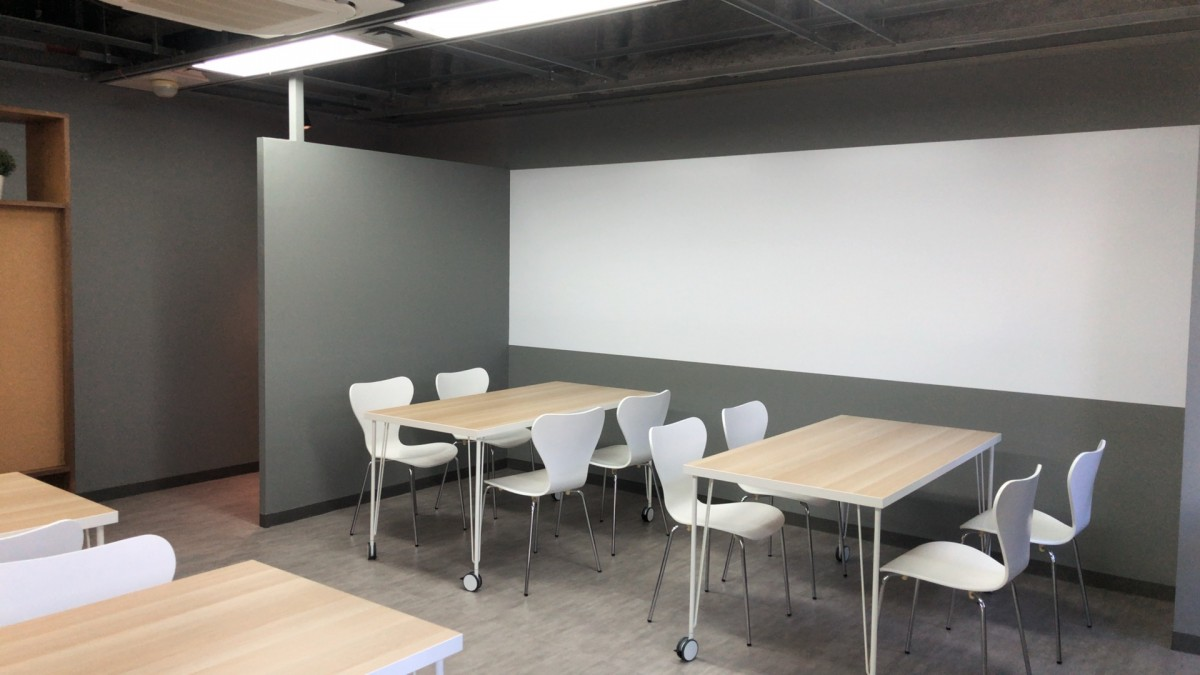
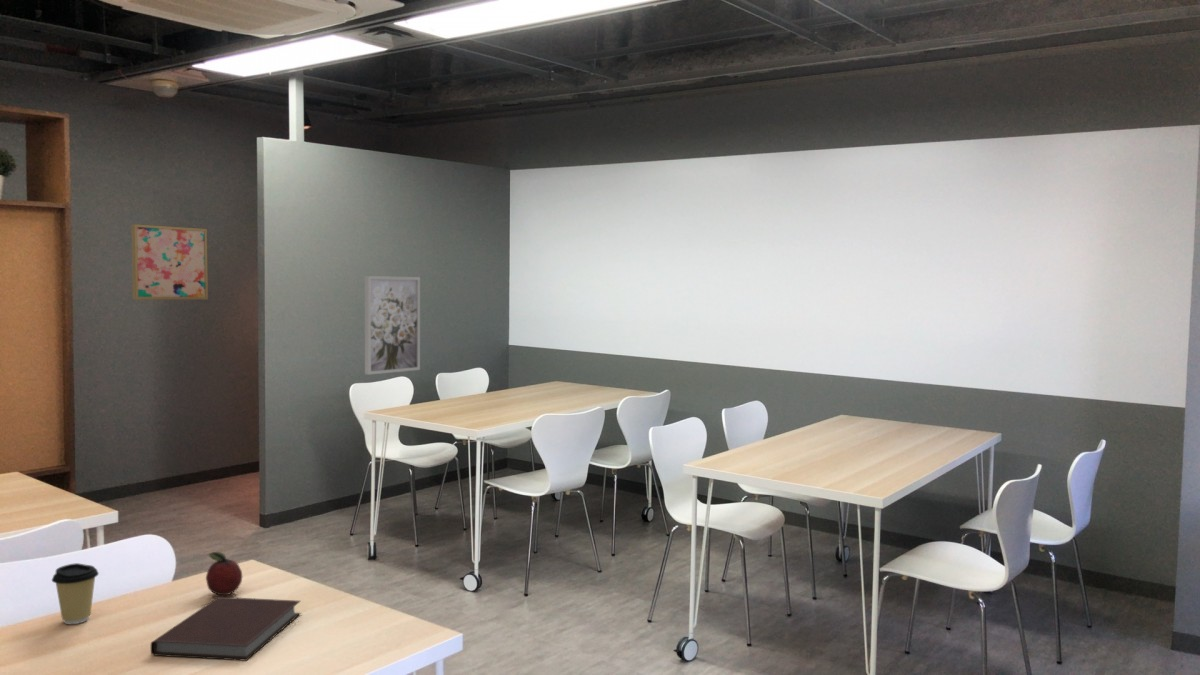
+ wall art [130,223,209,301]
+ notebook [150,596,302,662]
+ fruit [205,551,243,596]
+ coffee cup [51,562,100,625]
+ wall art [364,275,421,376]
